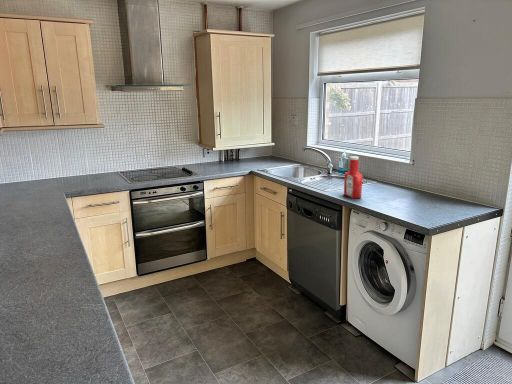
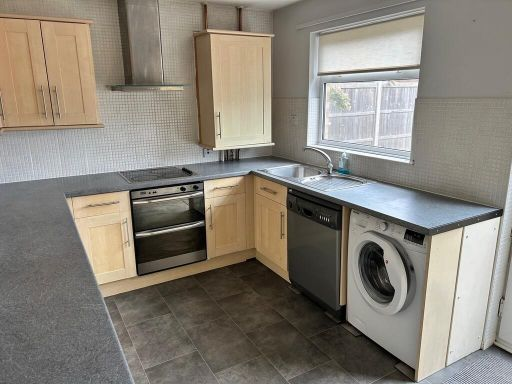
- soap bottle [343,155,364,199]
